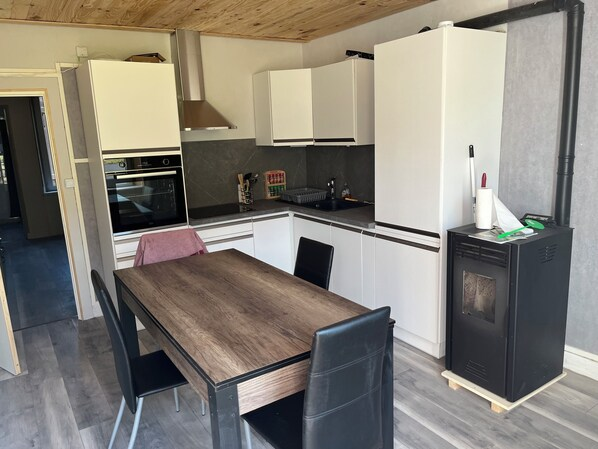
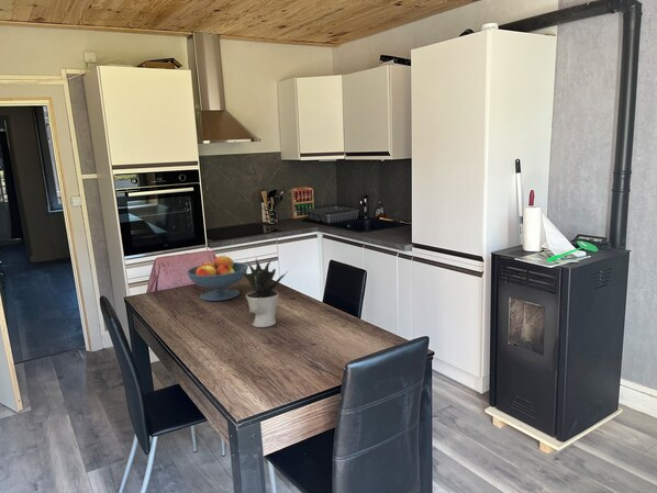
+ potted plant [241,257,289,328]
+ fruit bowl [186,255,249,302]
